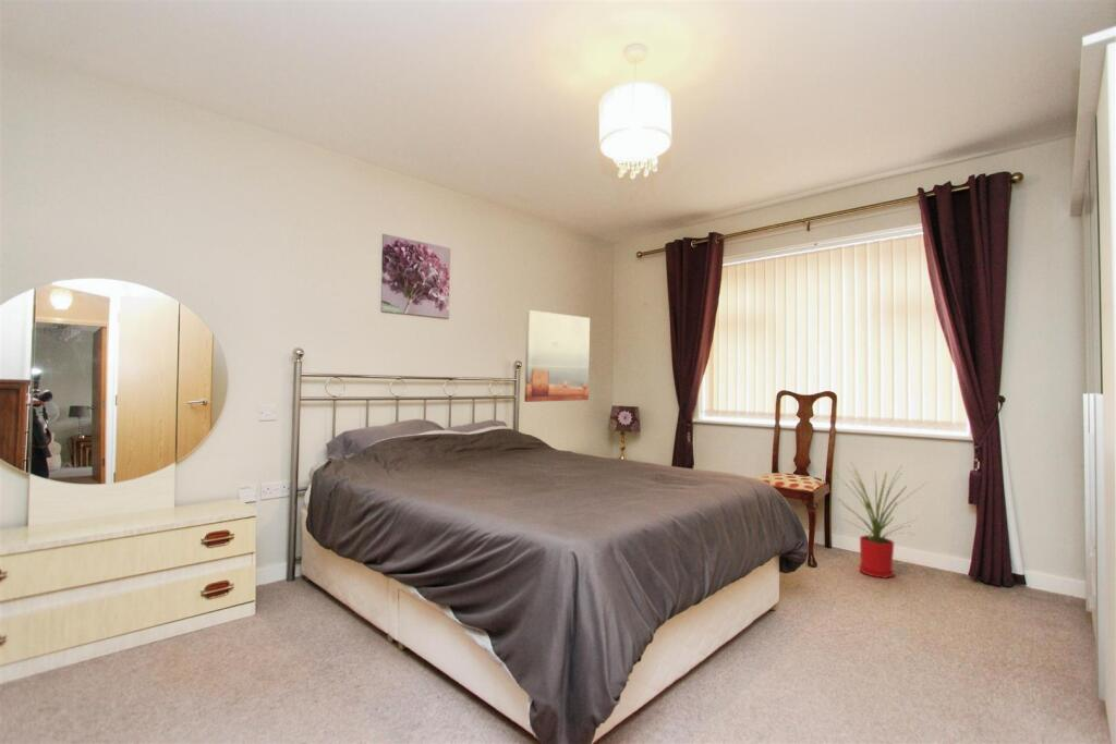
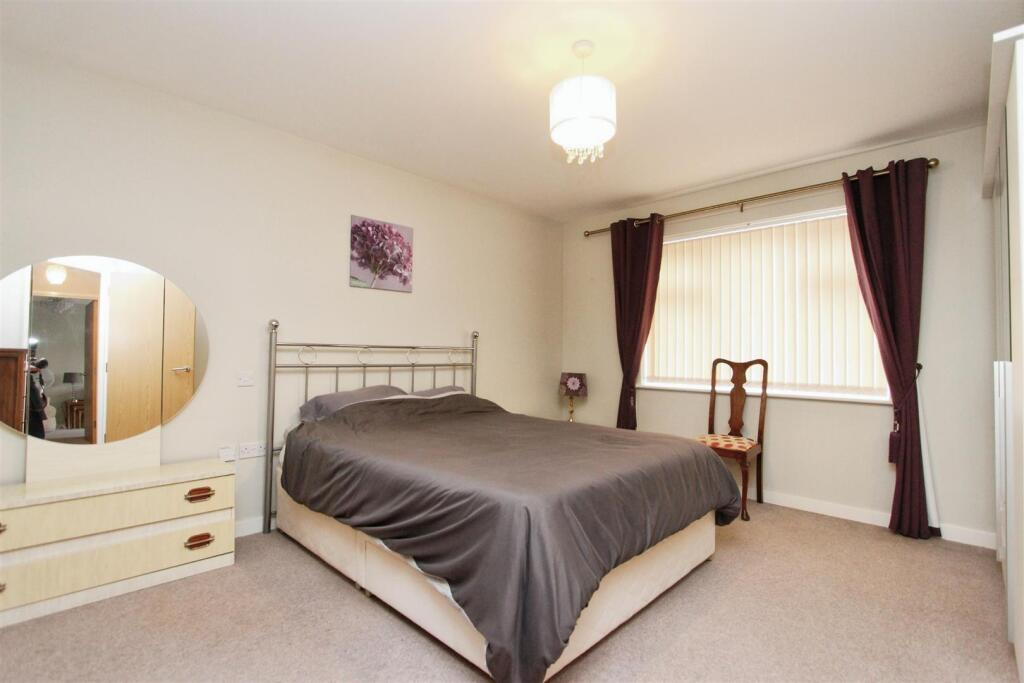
- house plant [834,462,927,580]
- wall art [523,309,591,403]
